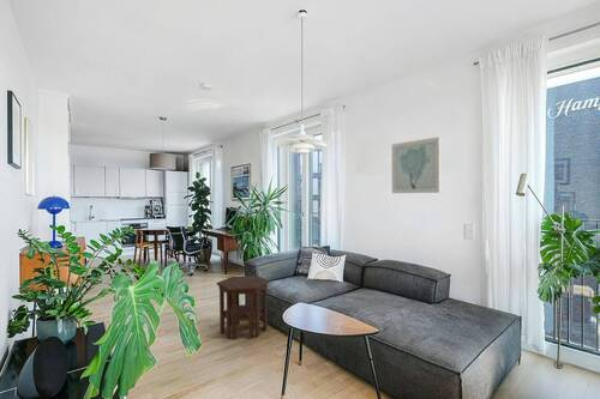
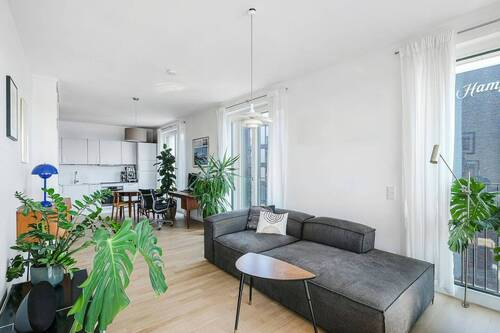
- wall art [391,135,442,194]
- side table [215,274,271,340]
